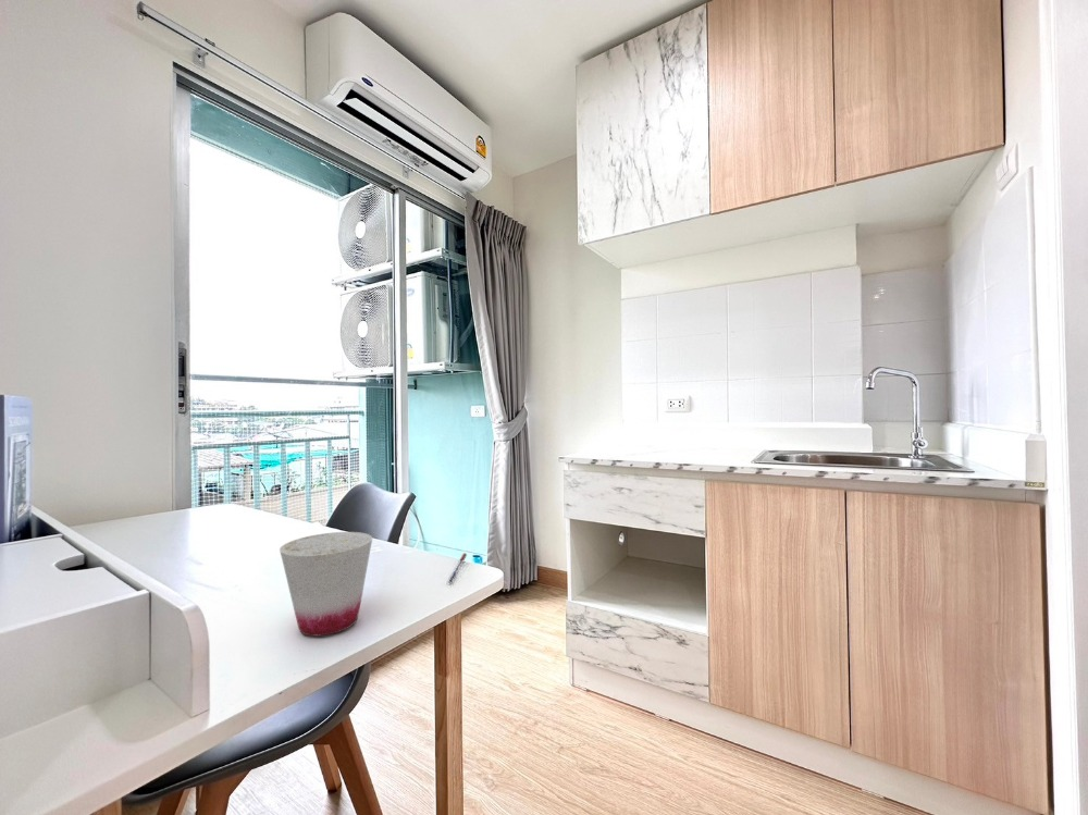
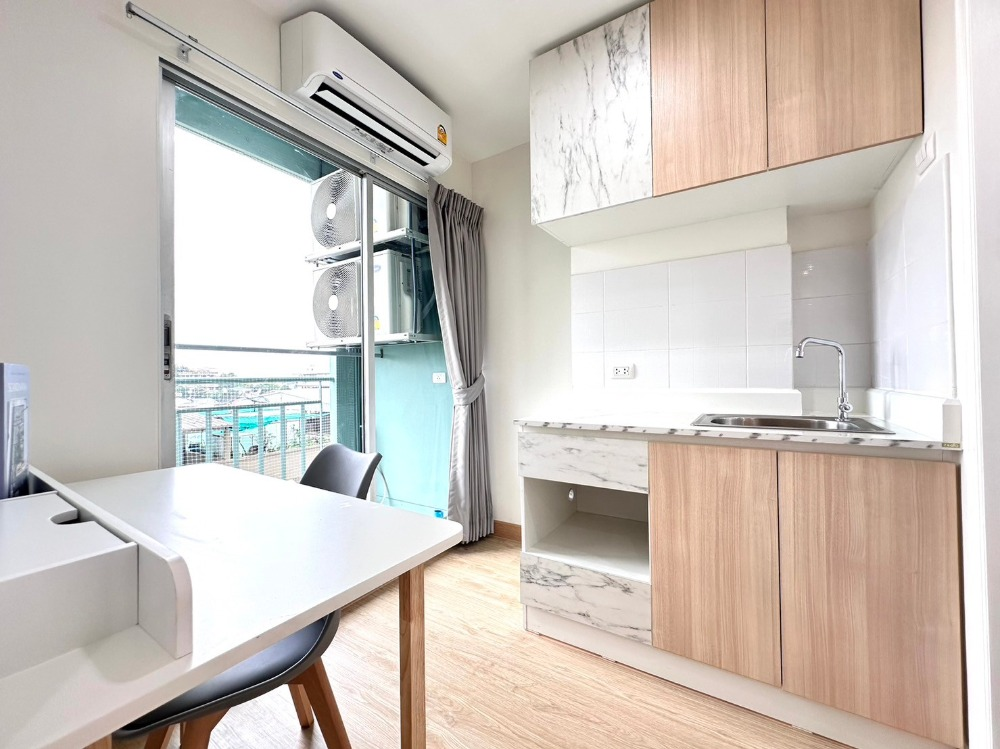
- pen [447,552,468,584]
- cup [279,531,373,637]
